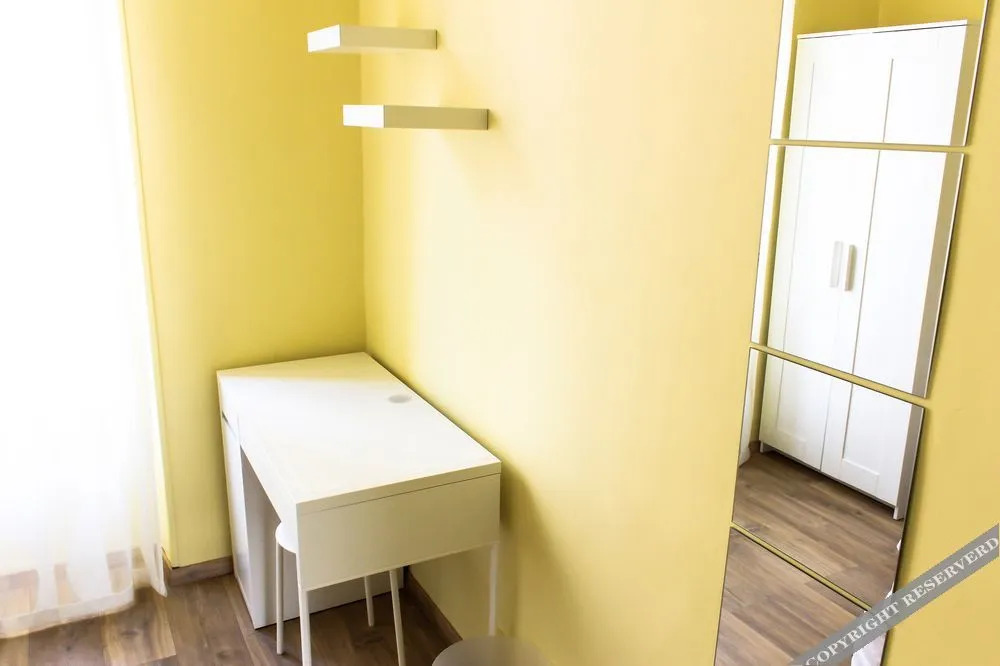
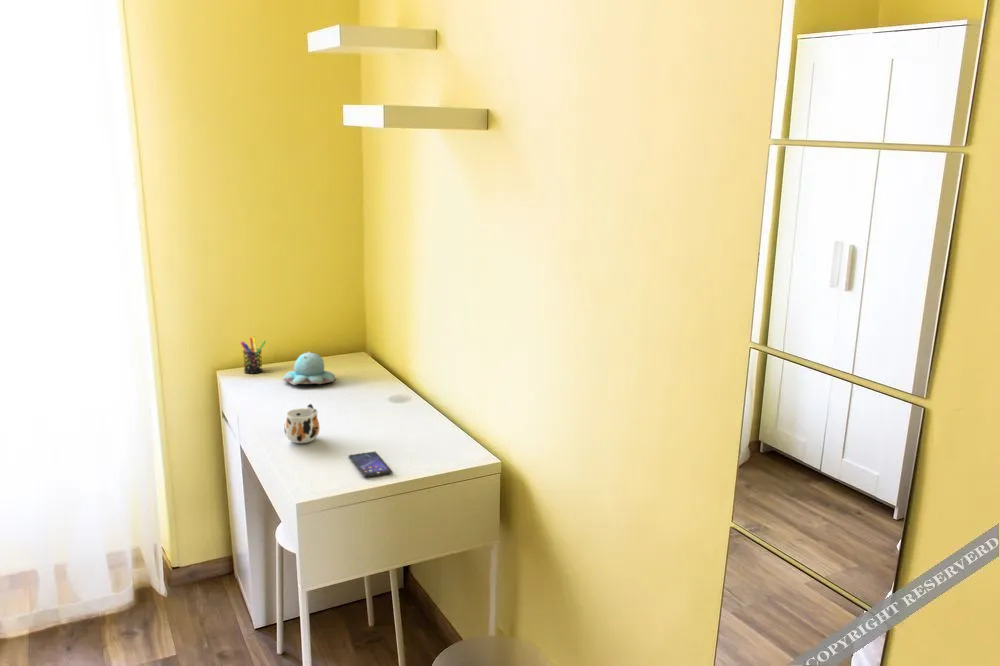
+ smartphone [348,450,394,479]
+ pen holder [239,336,267,374]
+ candle [282,350,336,386]
+ mug [283,403,321,444]
